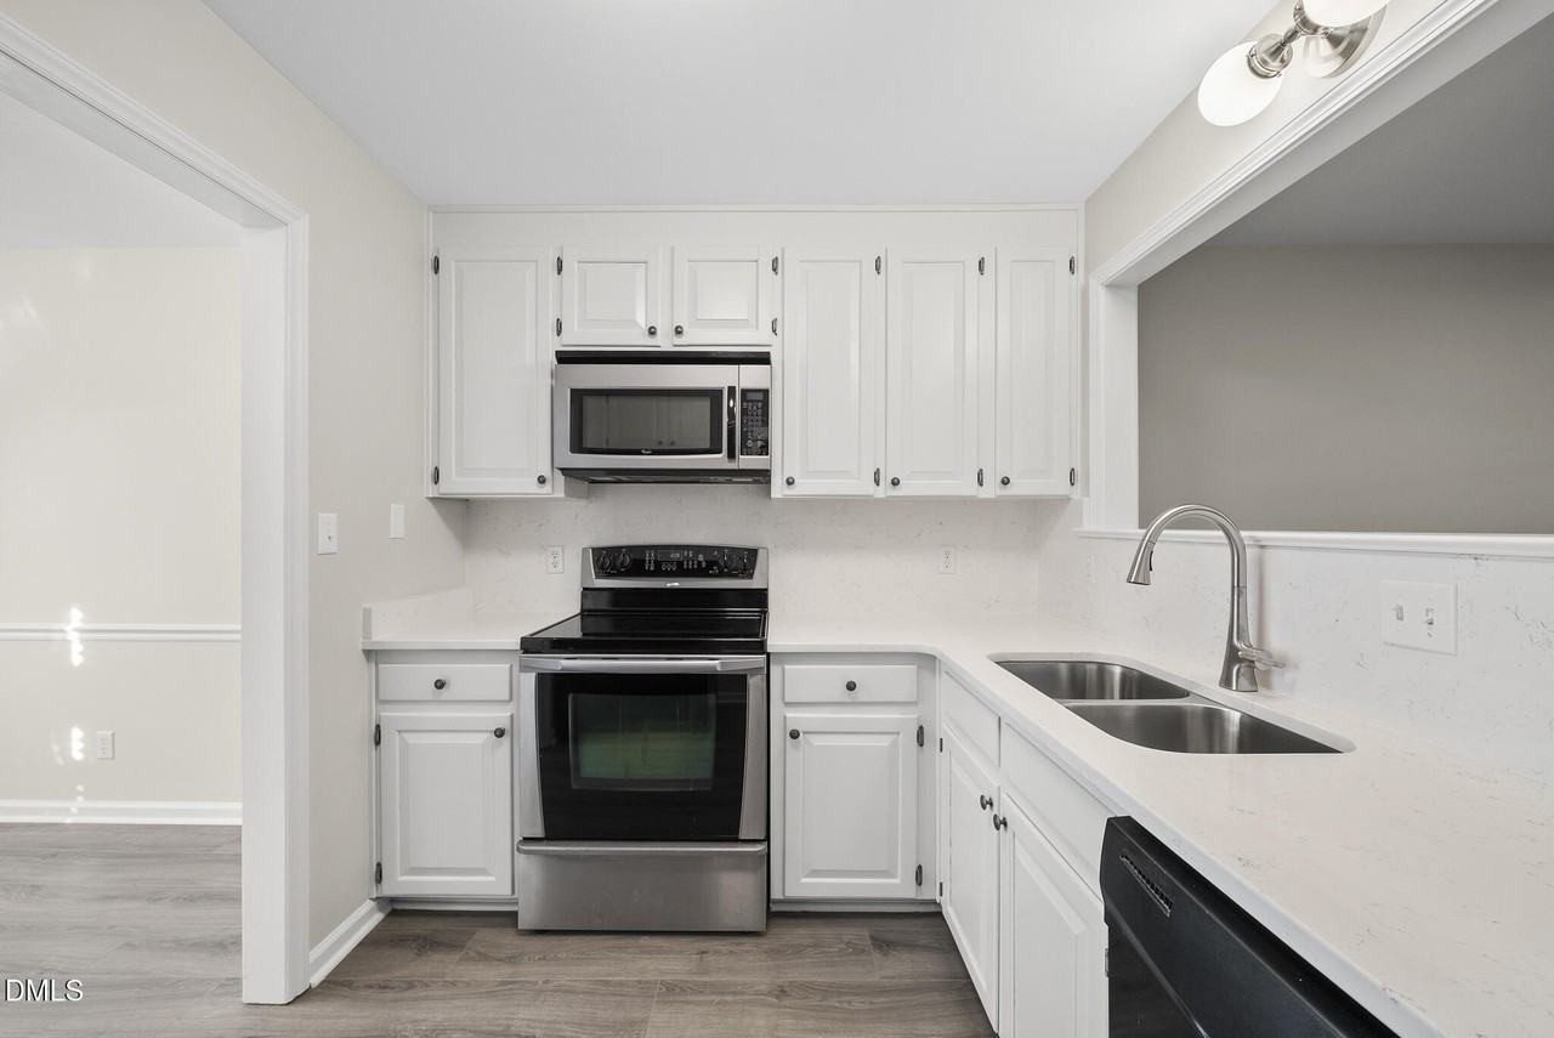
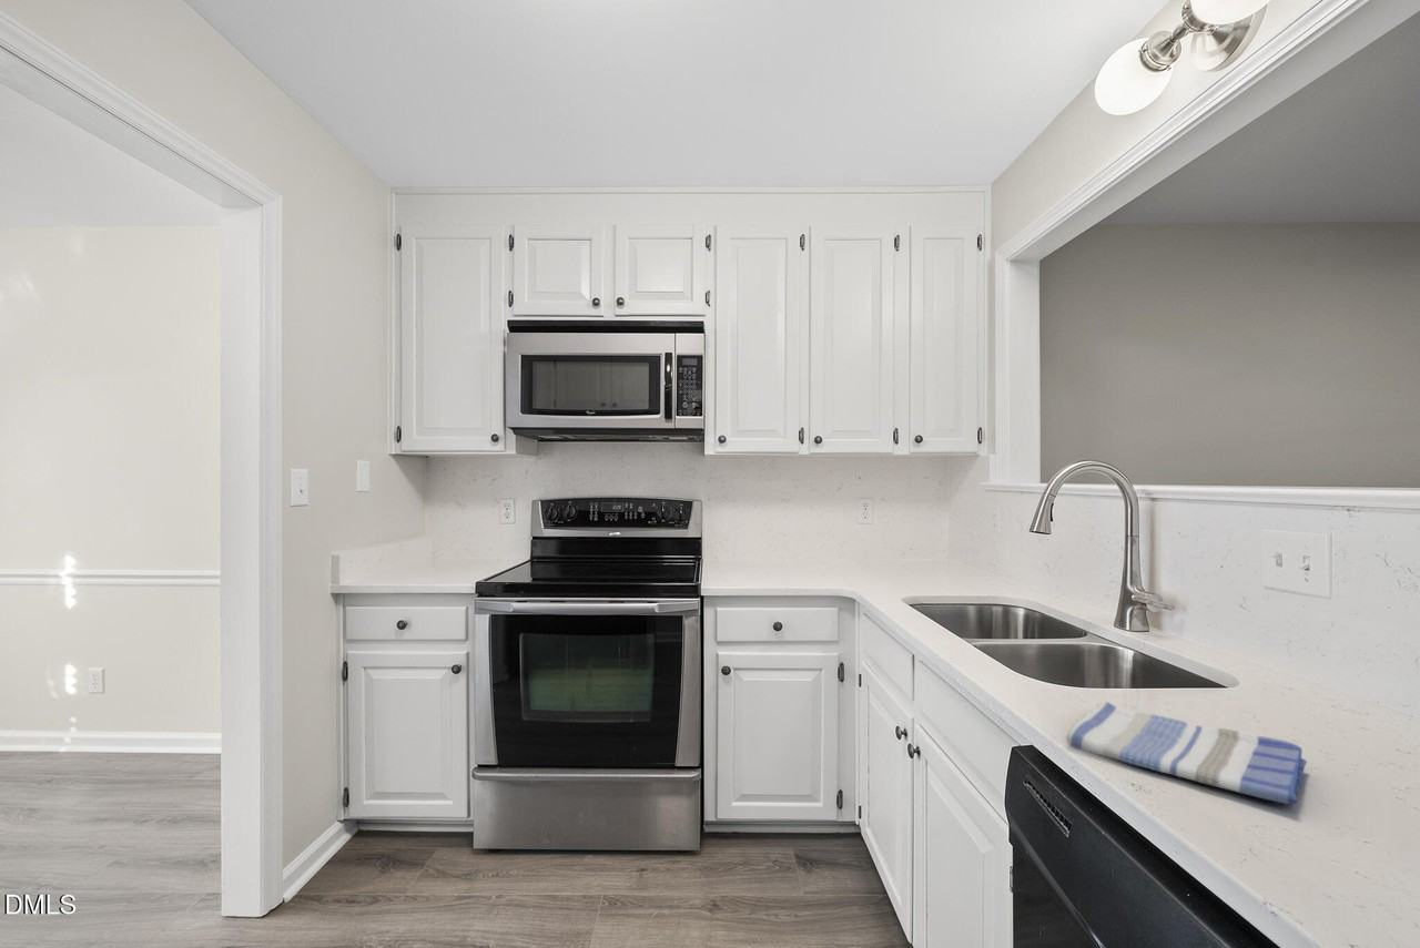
+ dish towel [1066,701,1308,805]
